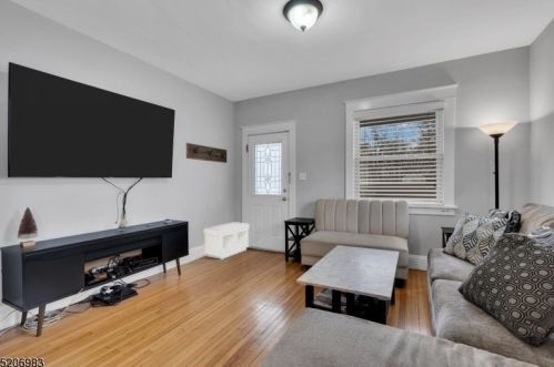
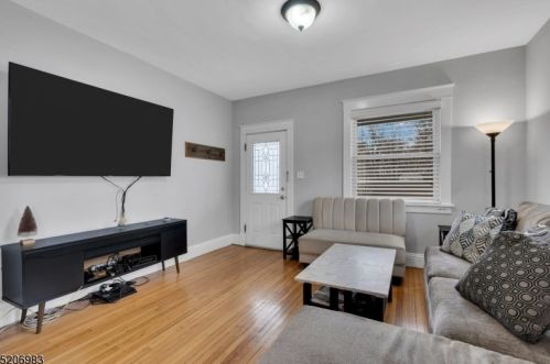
- bench [203,222,251,261]
